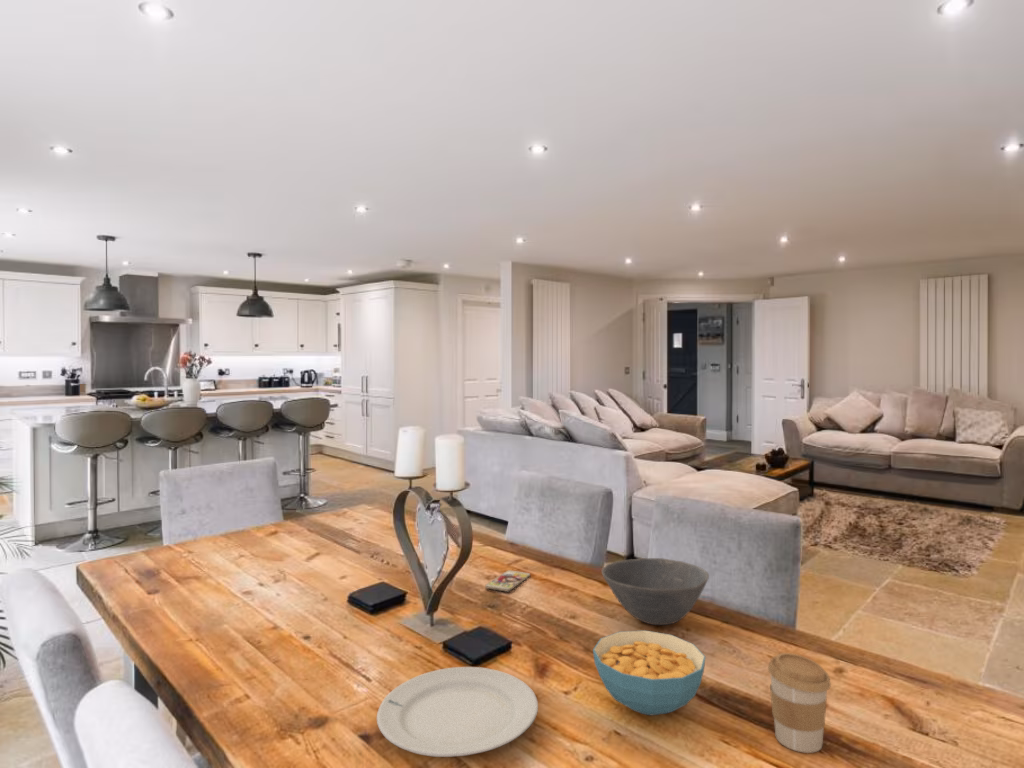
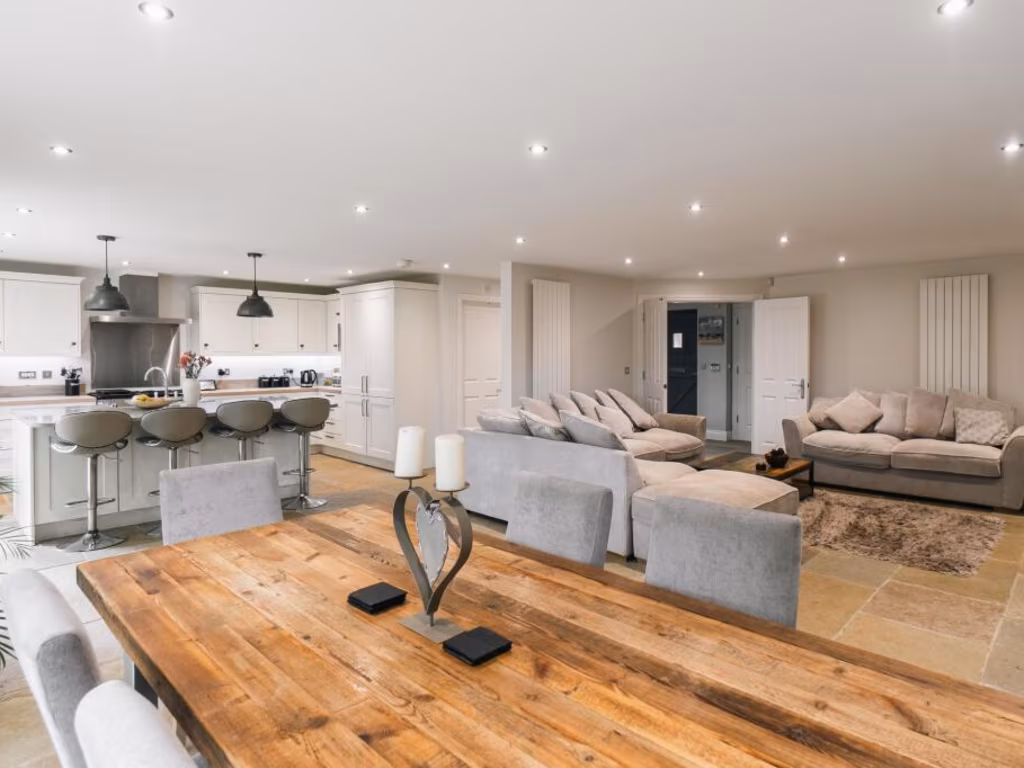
- coffee cup [767,652,832,754]
- cereal bowl [592,629,707,716]
- smartphone [484,569,531,593]
- bowl [601,557,710,626]
- chinaware [376,666,539,758]
